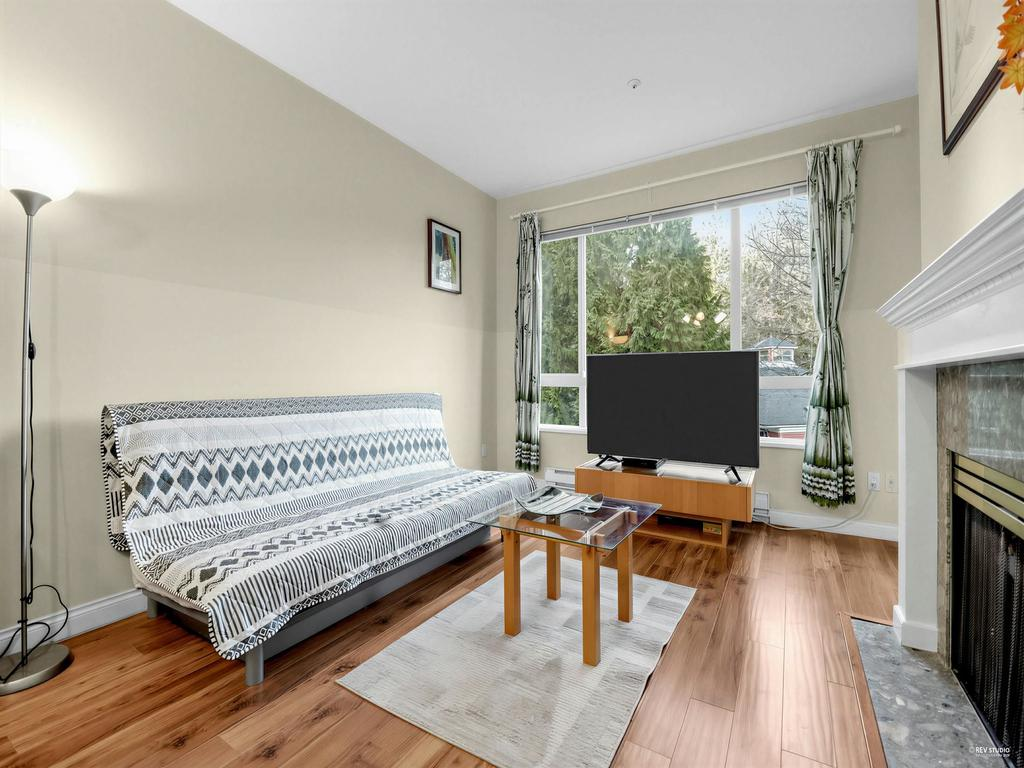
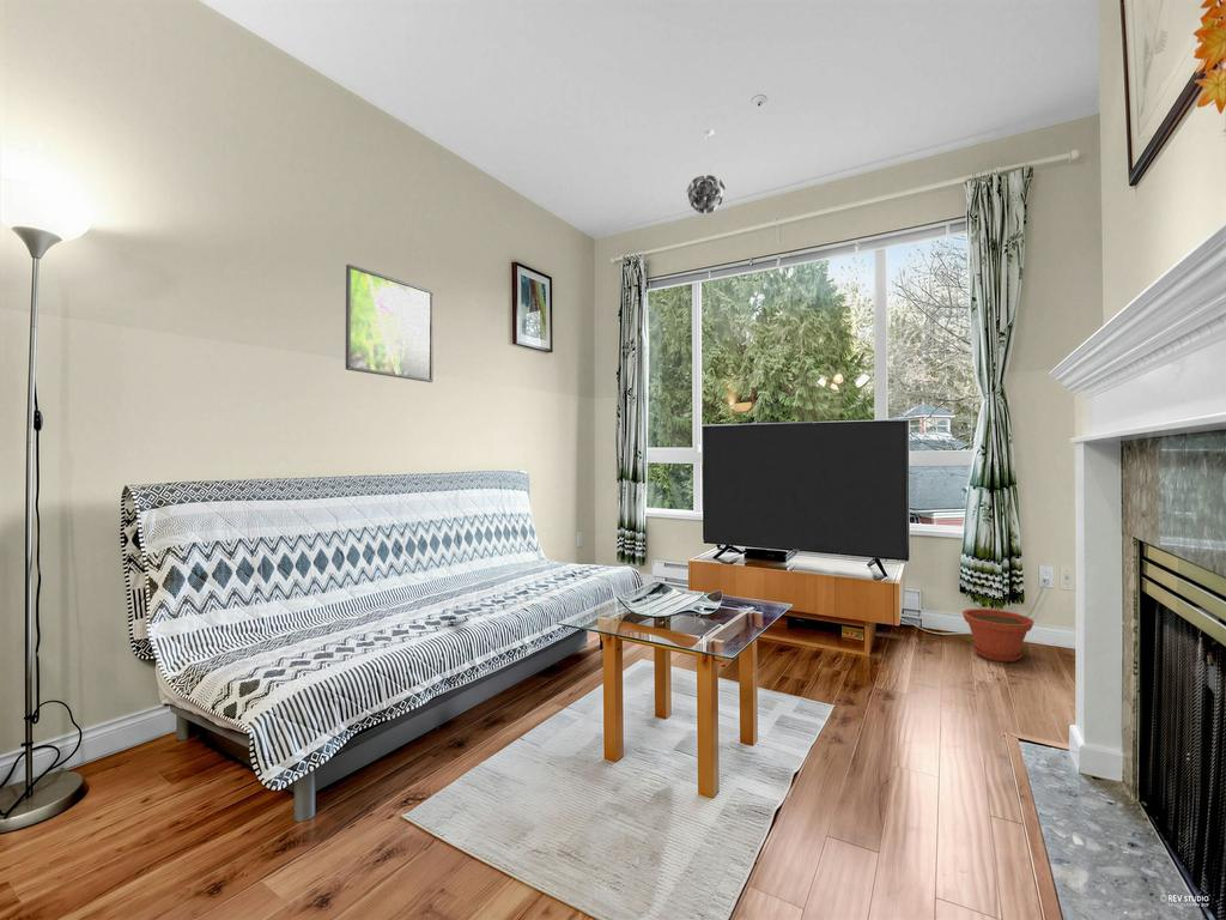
+ plant pot [961,607,1036,664]
+ pendant light [685,129,726,214]
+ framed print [345,264,435,383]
